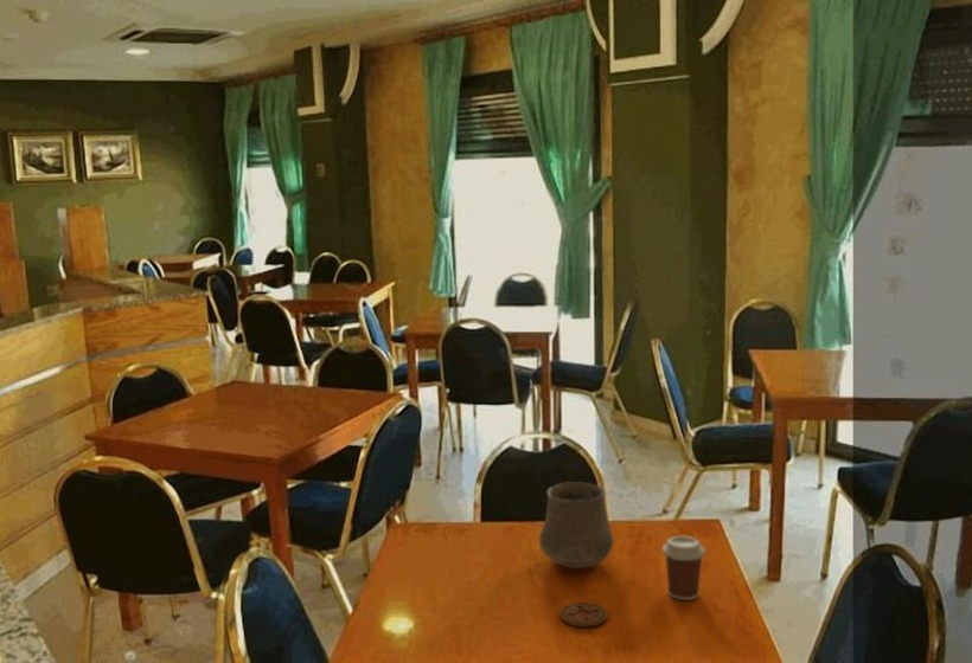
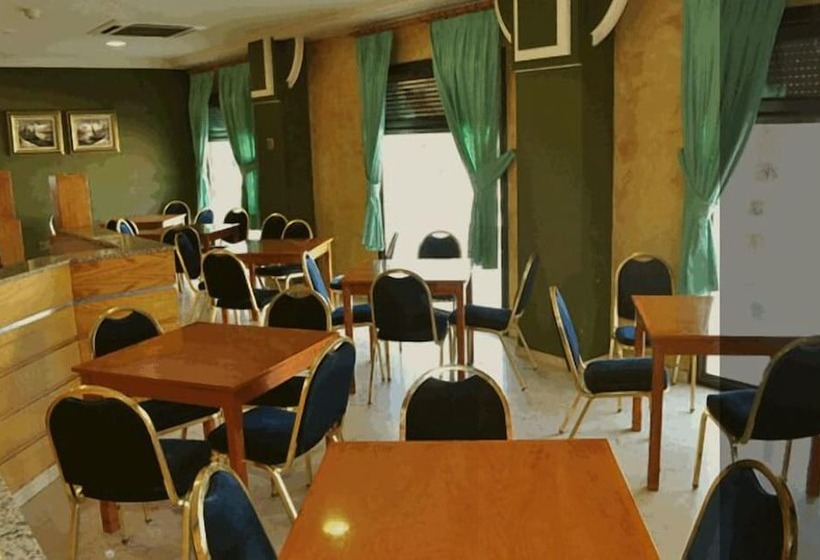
- coaster [558,601,609,629]
- coffee cup [661,535,706,601]
- ceramic cup [538,482,615,569]
